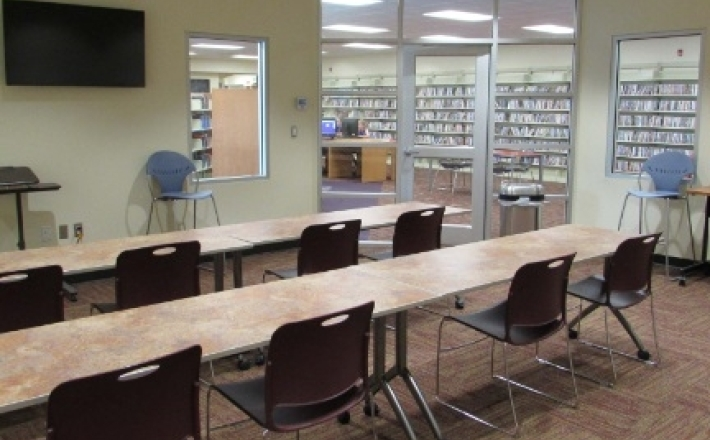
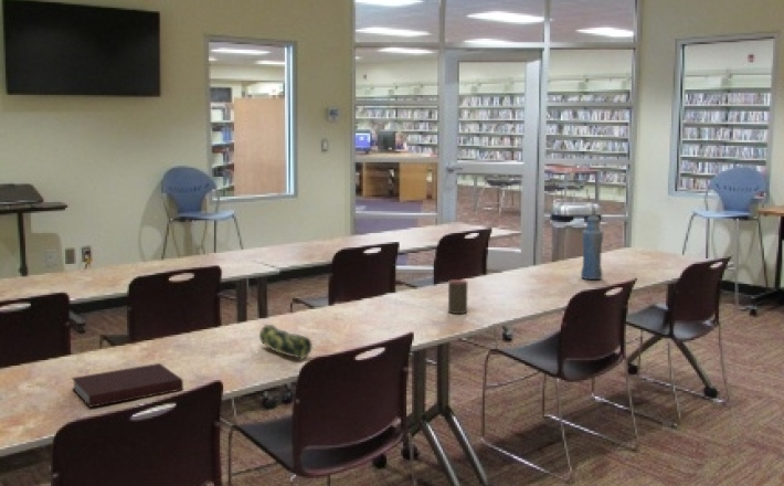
+ cup [447,278,469,315]
+ notebook [71,362,184,409]
+ pencil case [258,324,314,360]
+ bottle [580,214,604,281]
